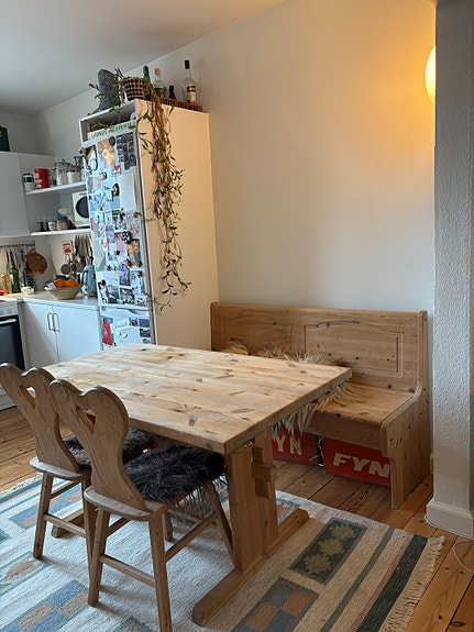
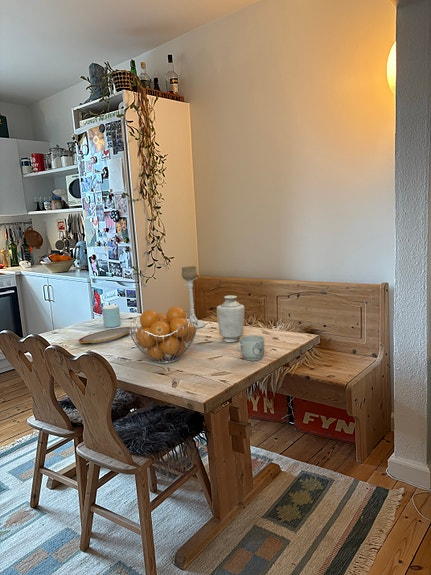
+ fruit basket [129,305,198,365]
+ plate [78,326,132,344]
+ vase [216,294,246,343]
+ mug [236,334,266,362]
+ candle holder [181,265,206,329]
+ mug [101,304,122,328]
